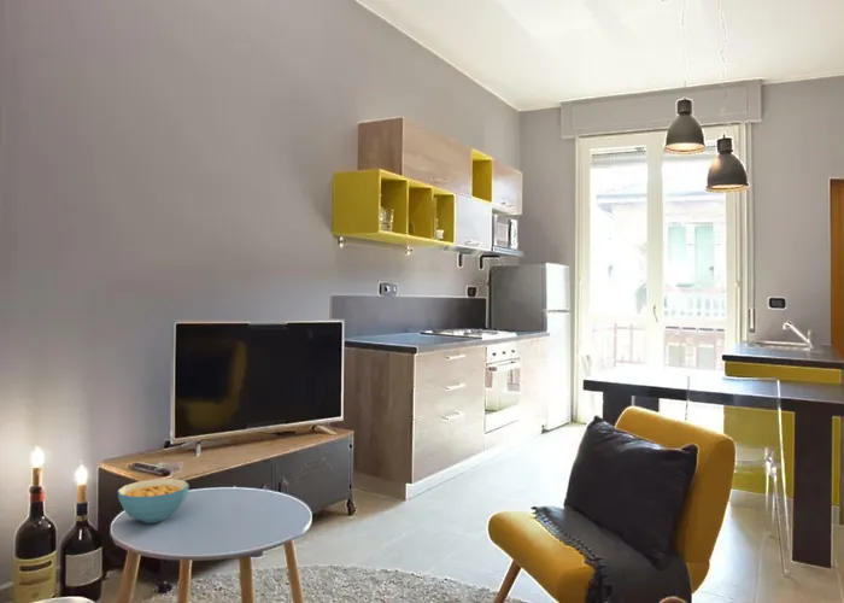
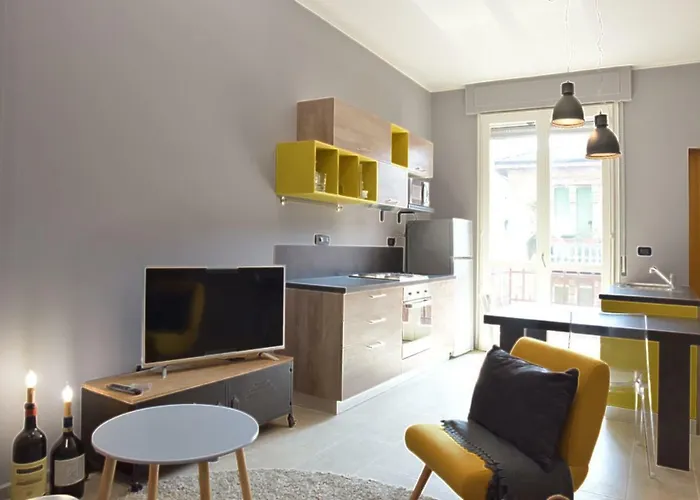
- cereal bowl [117,478,191,525]
